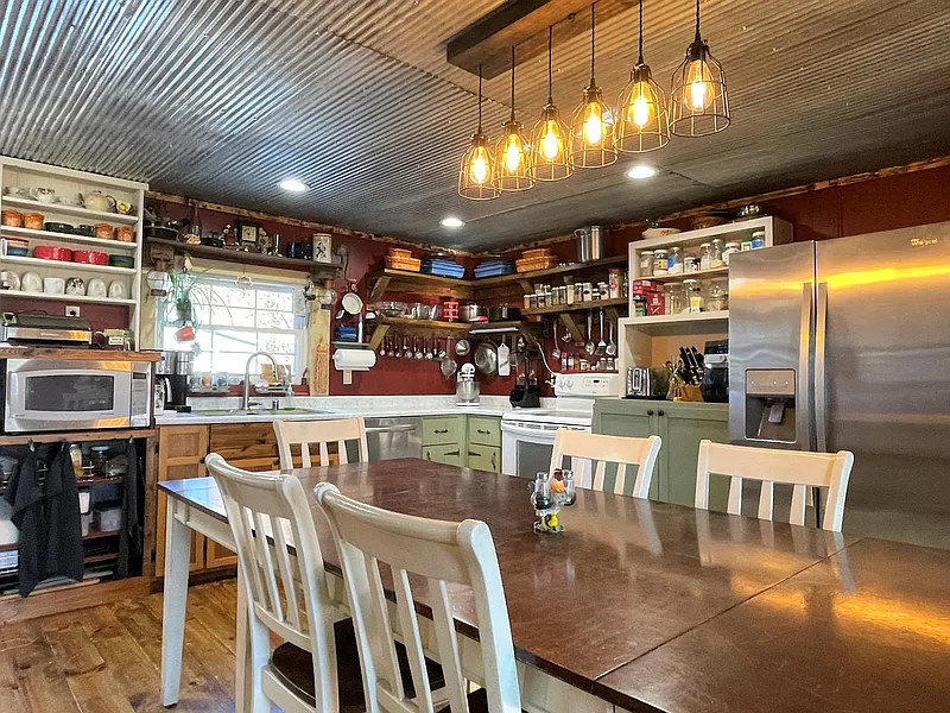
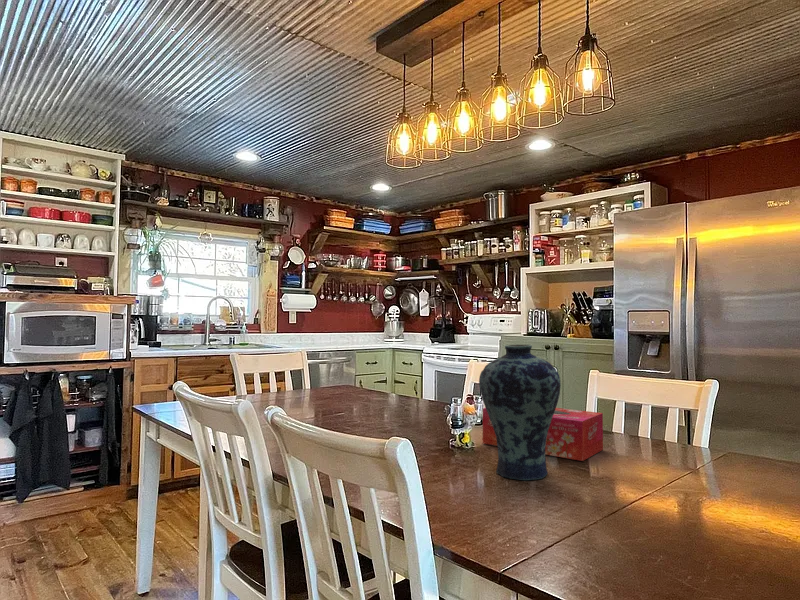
+ vase [478,343,562,481]
+ tissue box [482,407,604,462]
